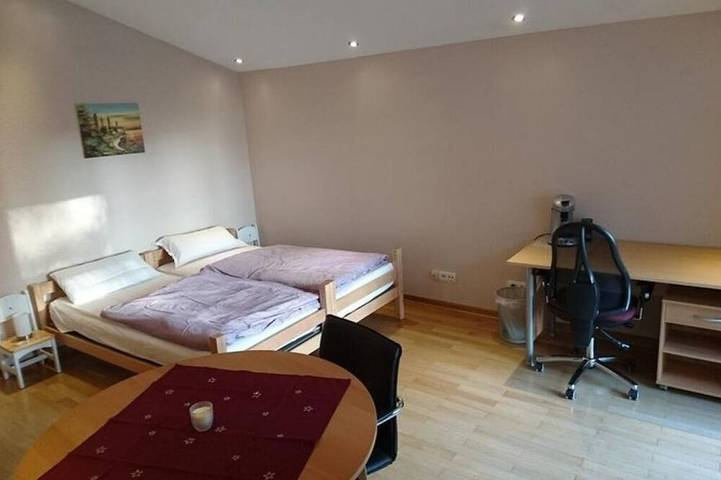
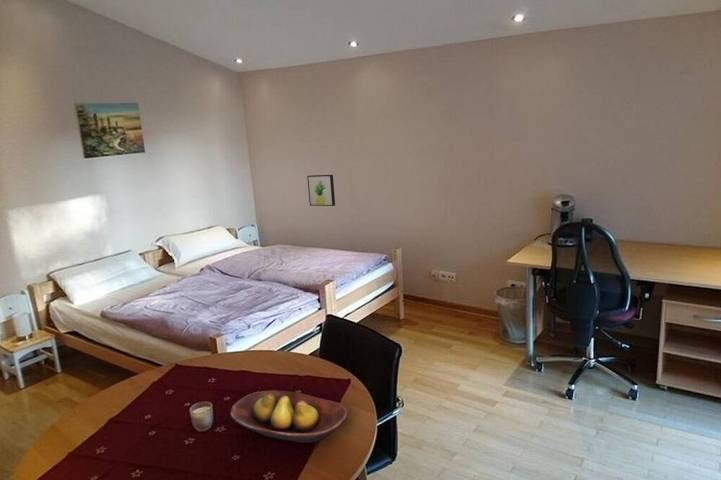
+ fruit bowl [229,389,348,444]
+ wall art [306,174,336,207]
